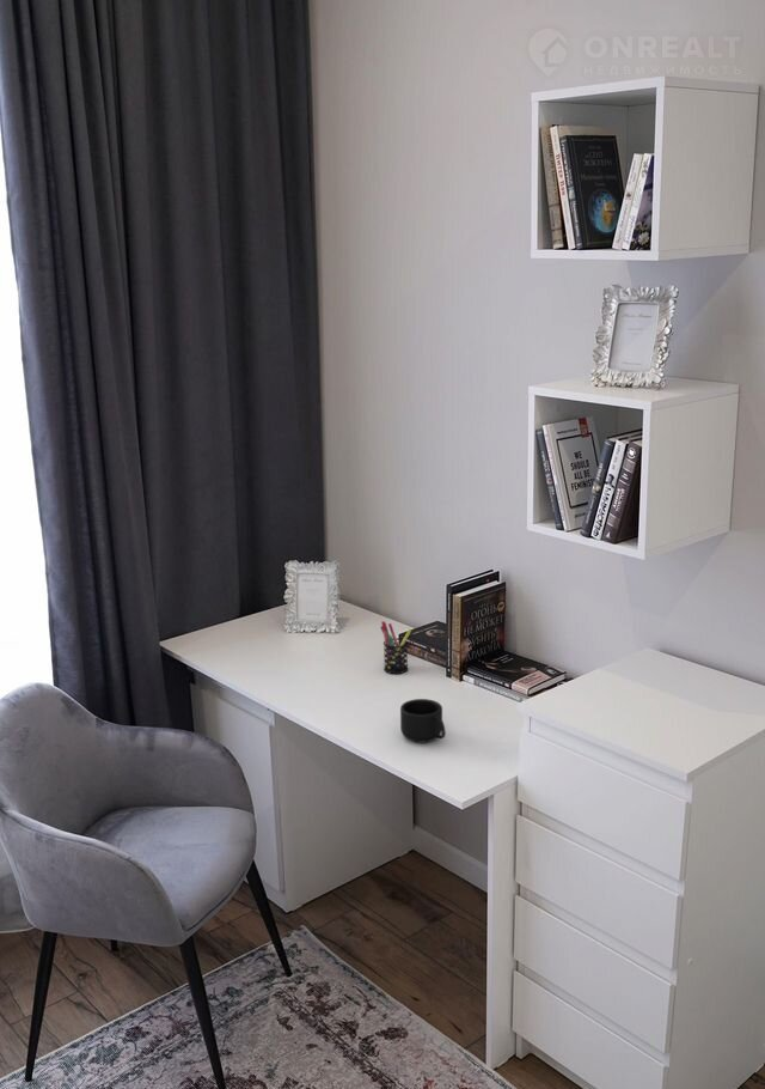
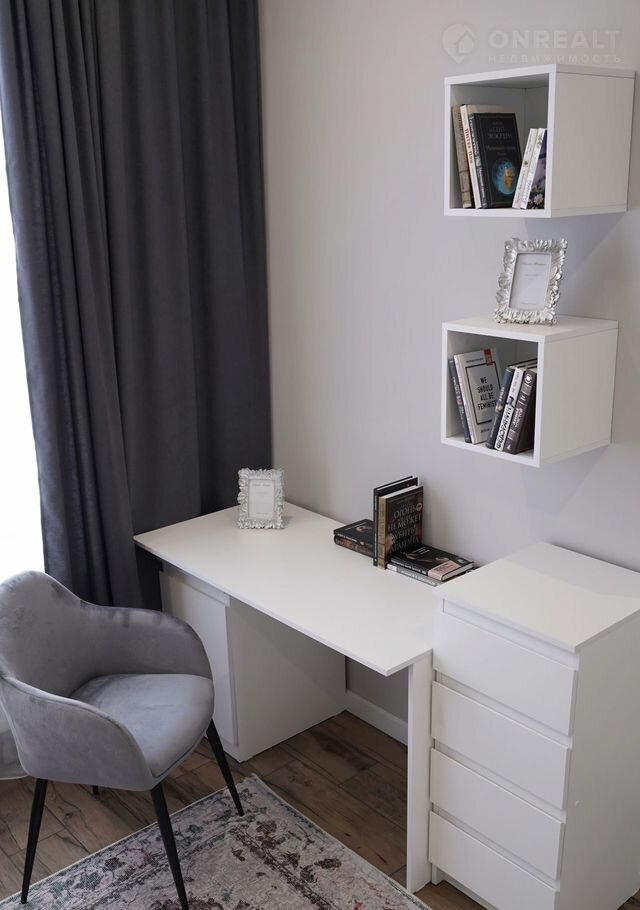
- pen holder [379,620,412,675]
- mug [399,698,446,744]
